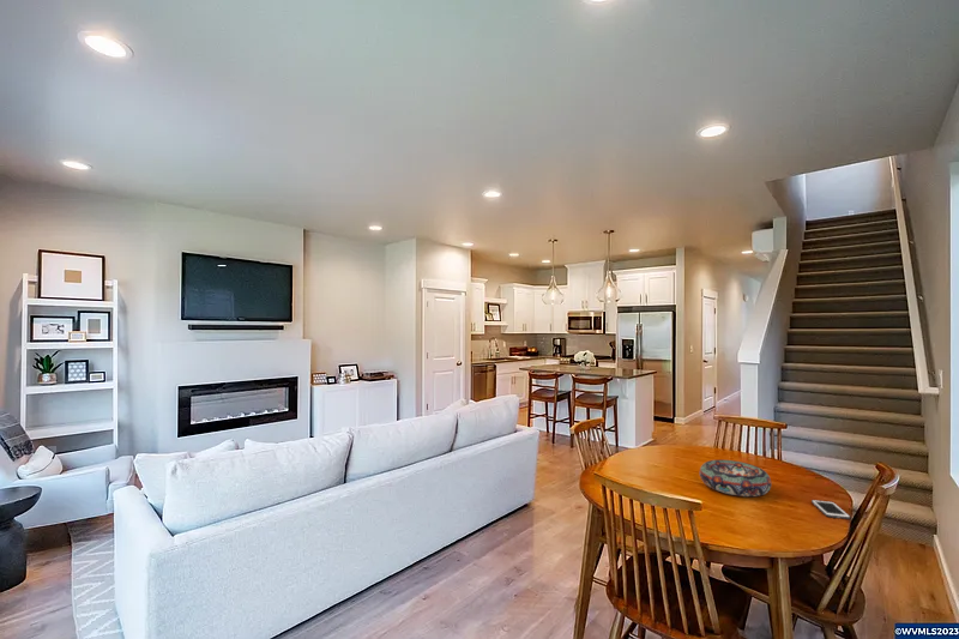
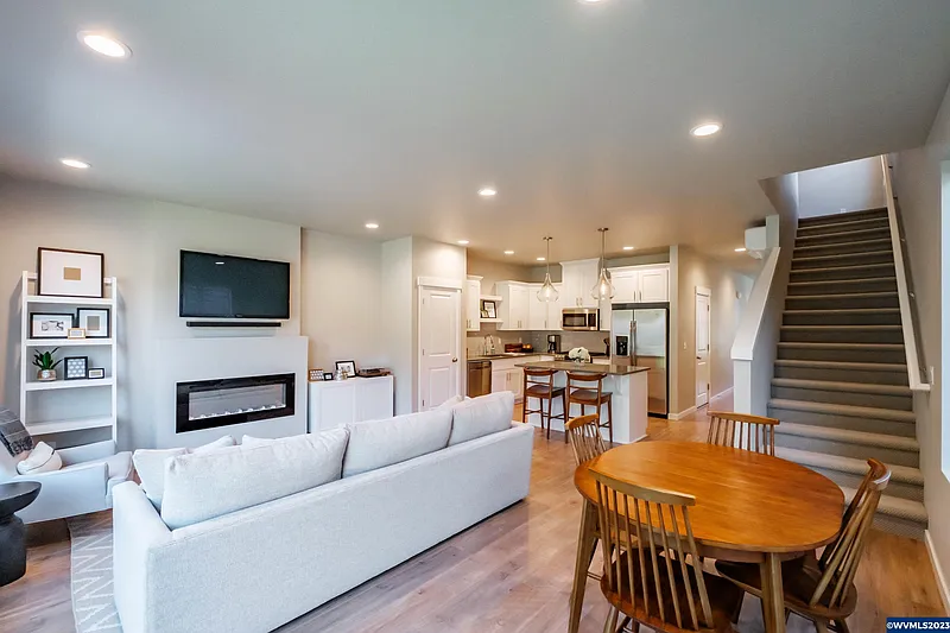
- cell phone [810,499,851,520]
- decorative bowl [699,459,772,498]
